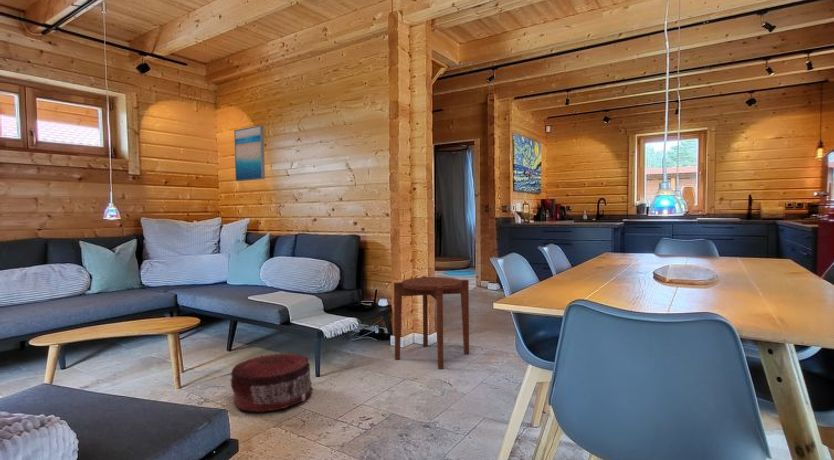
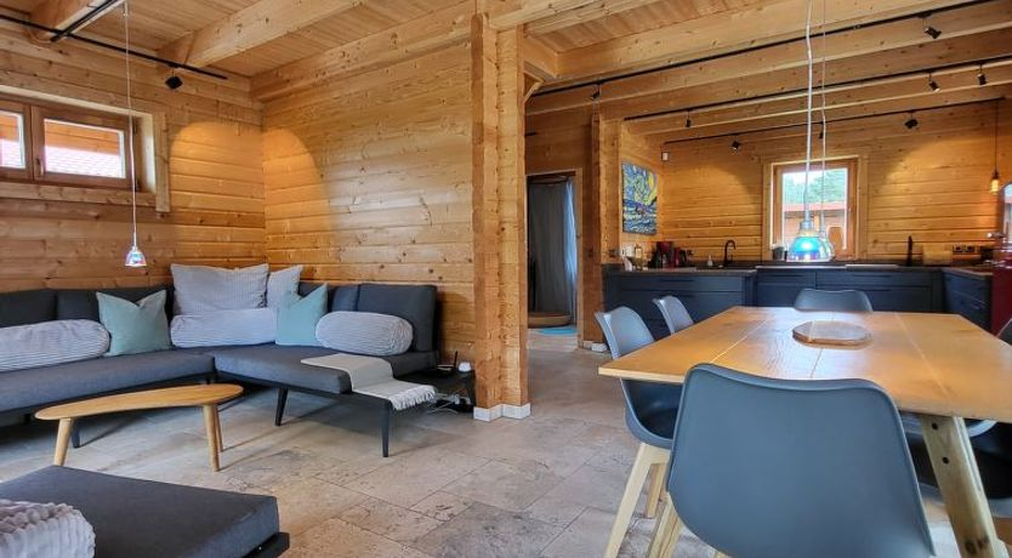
- side table [393,275,470,370]
- pouf [229,352,315,413]
- wall art [233,124,266,182]
